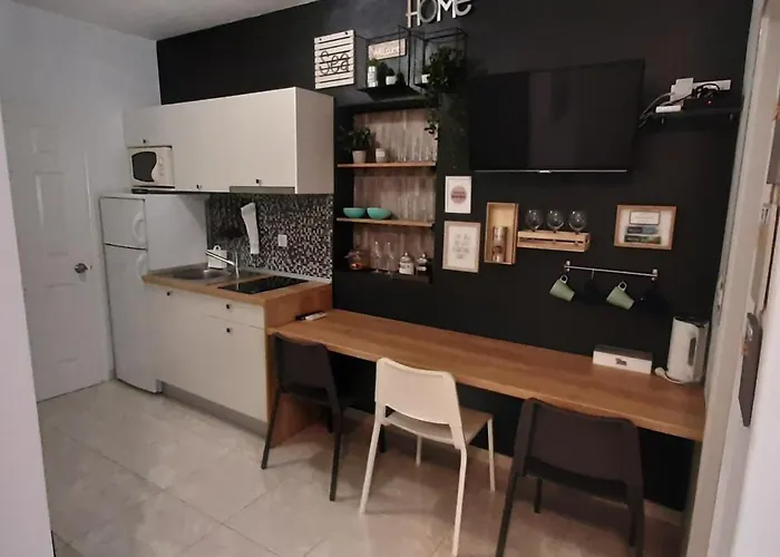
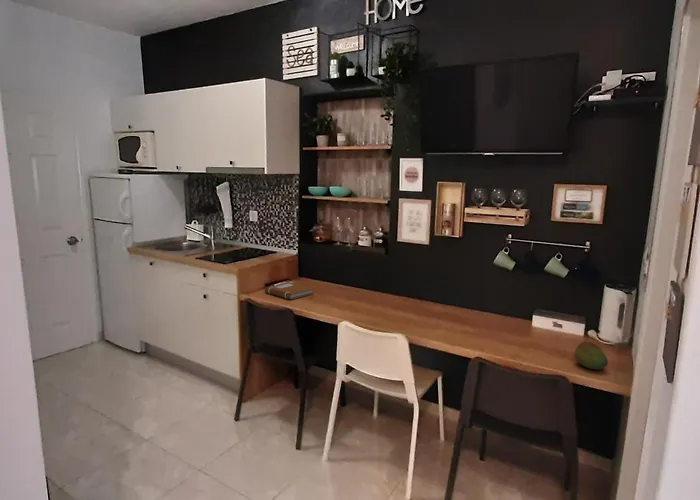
+ fruit [574,341,609,370]
+ notebook [264,281,315,300]
